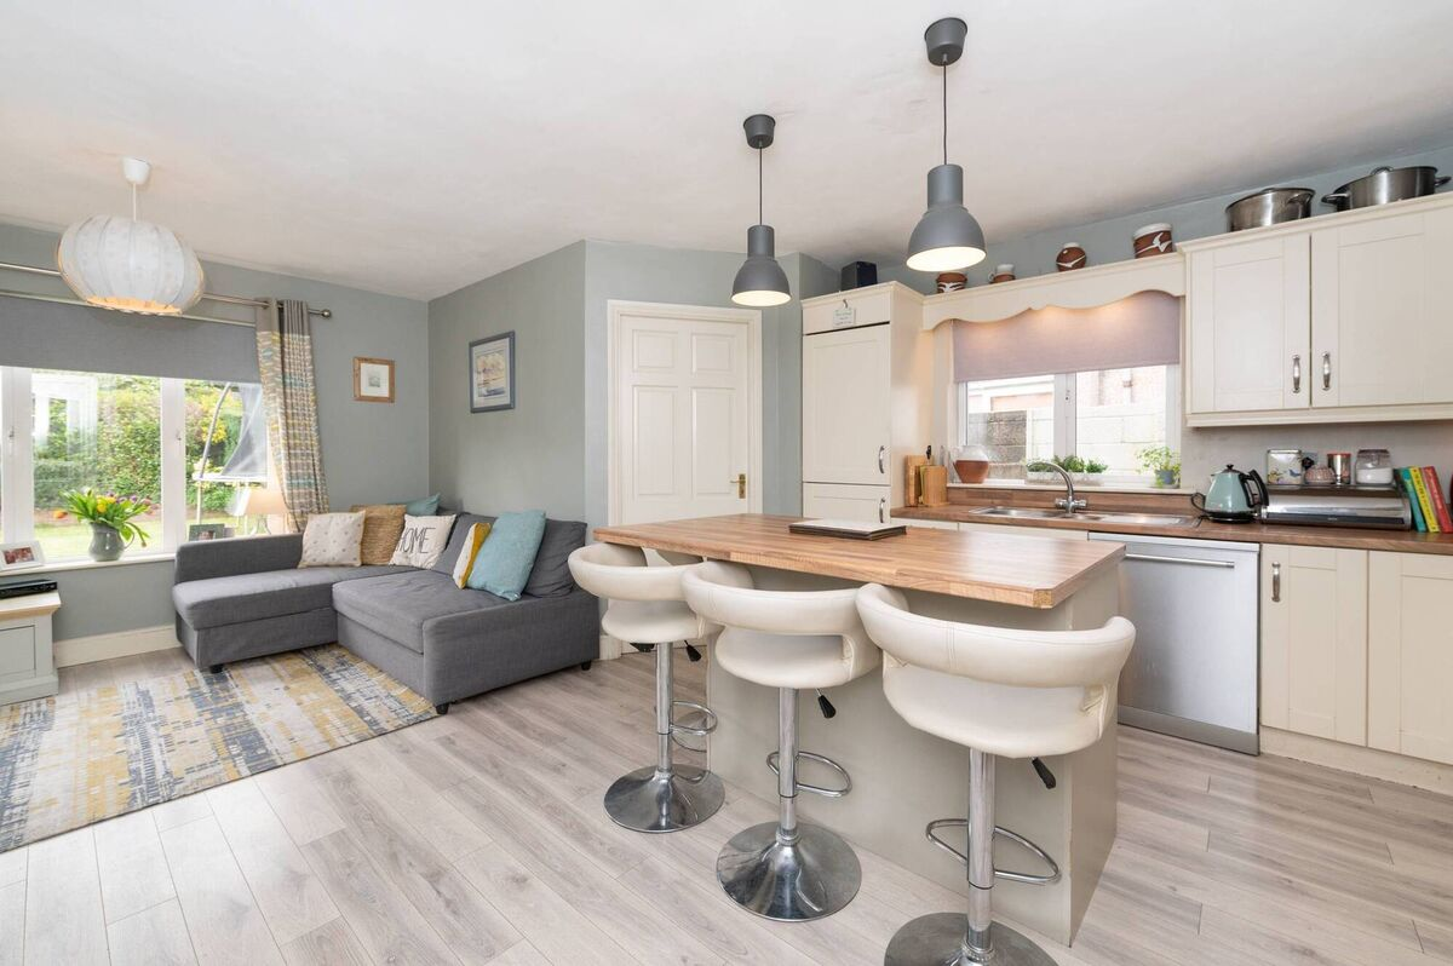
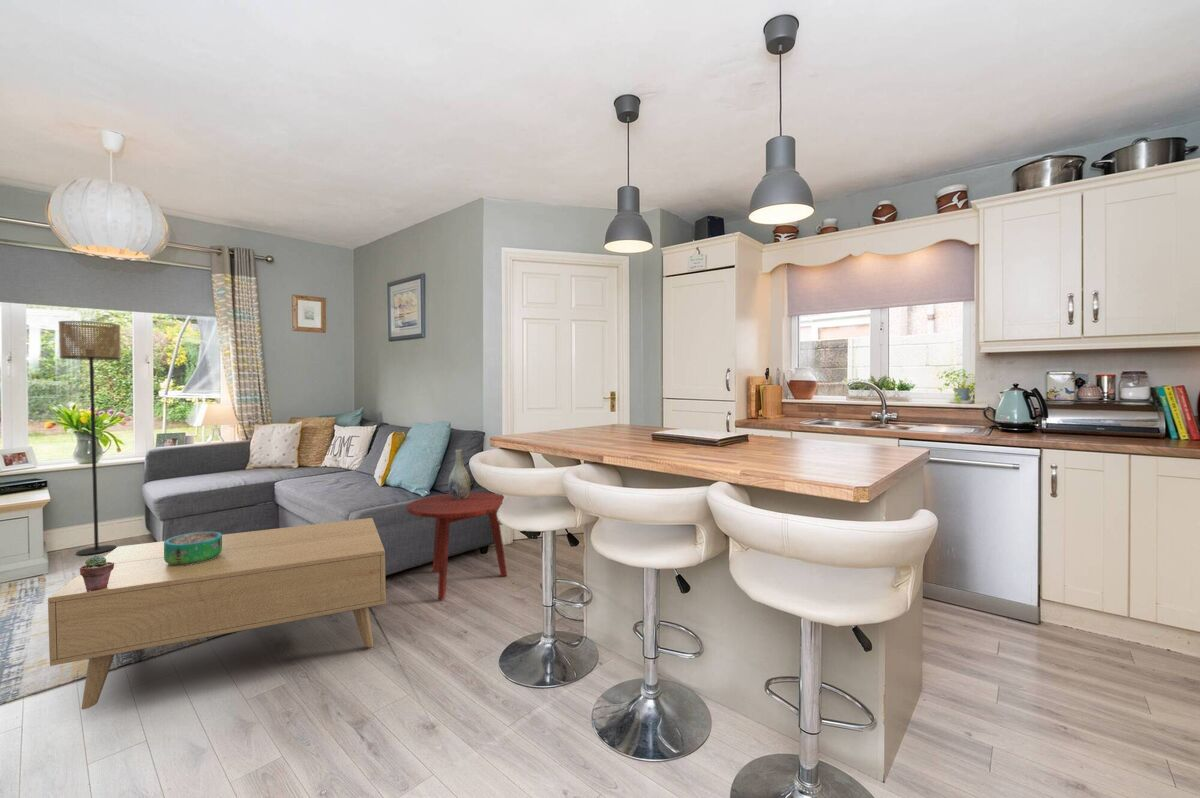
+ vase [447,449,472,500]
+ decorative bowl [164,531,223,566]
+ coffee table [47,517,387,710]
+ floor lamp [58,320,122,556]
+ side table [406,491,508,600]
+ potted succulent [79,555,114,591]
